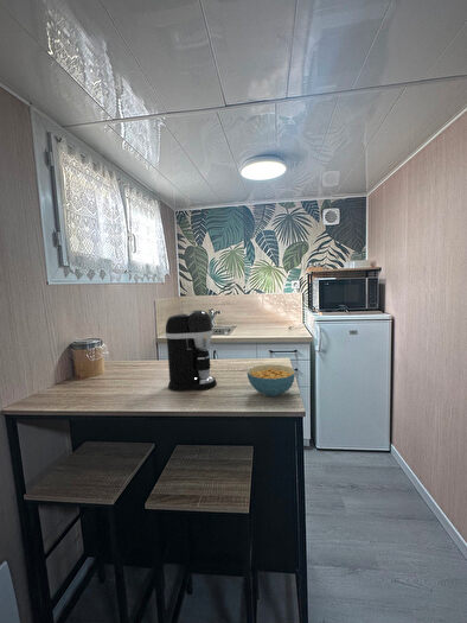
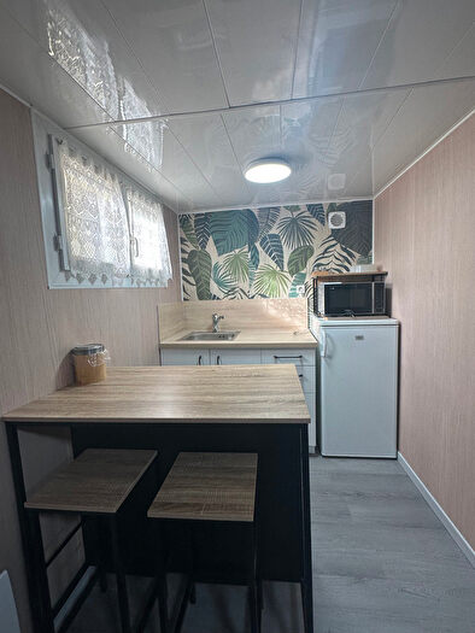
- cereal bowl [247,363,296,398]
- coffee maker [164,309,218,392]
